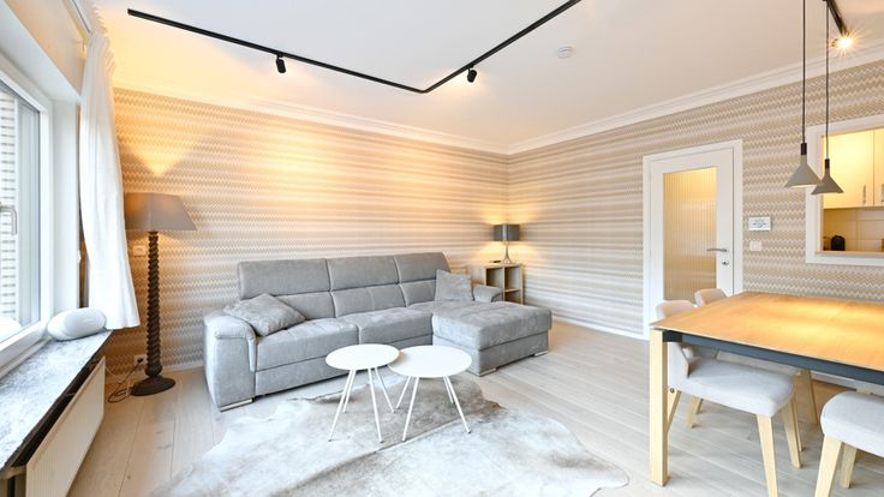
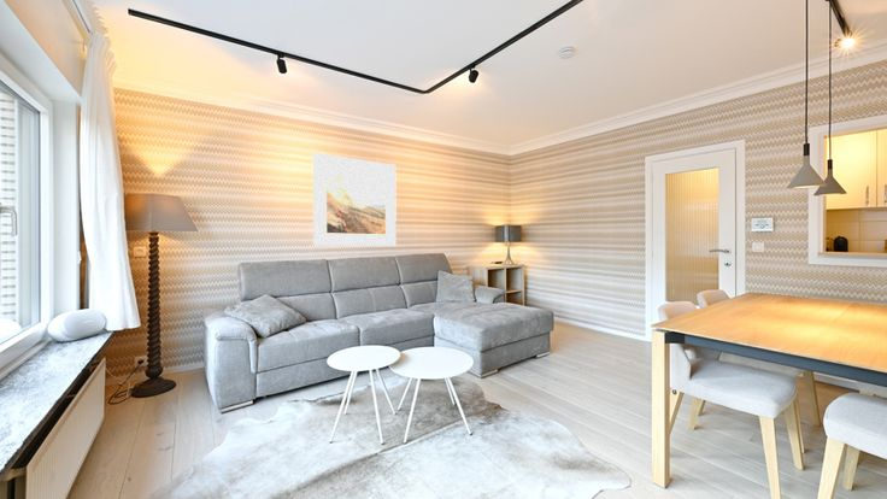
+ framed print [312,152,398,247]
